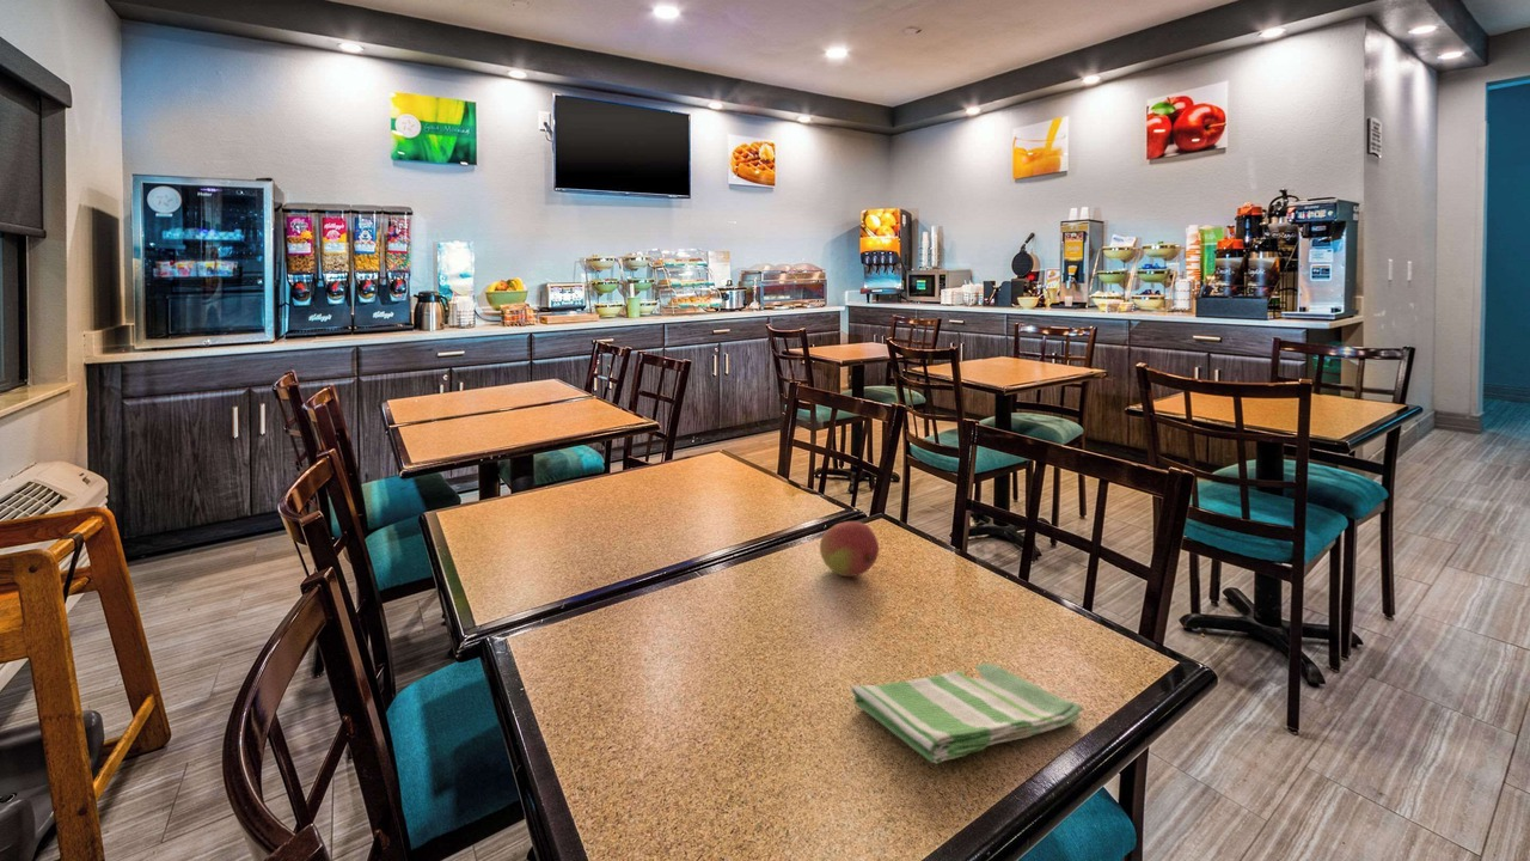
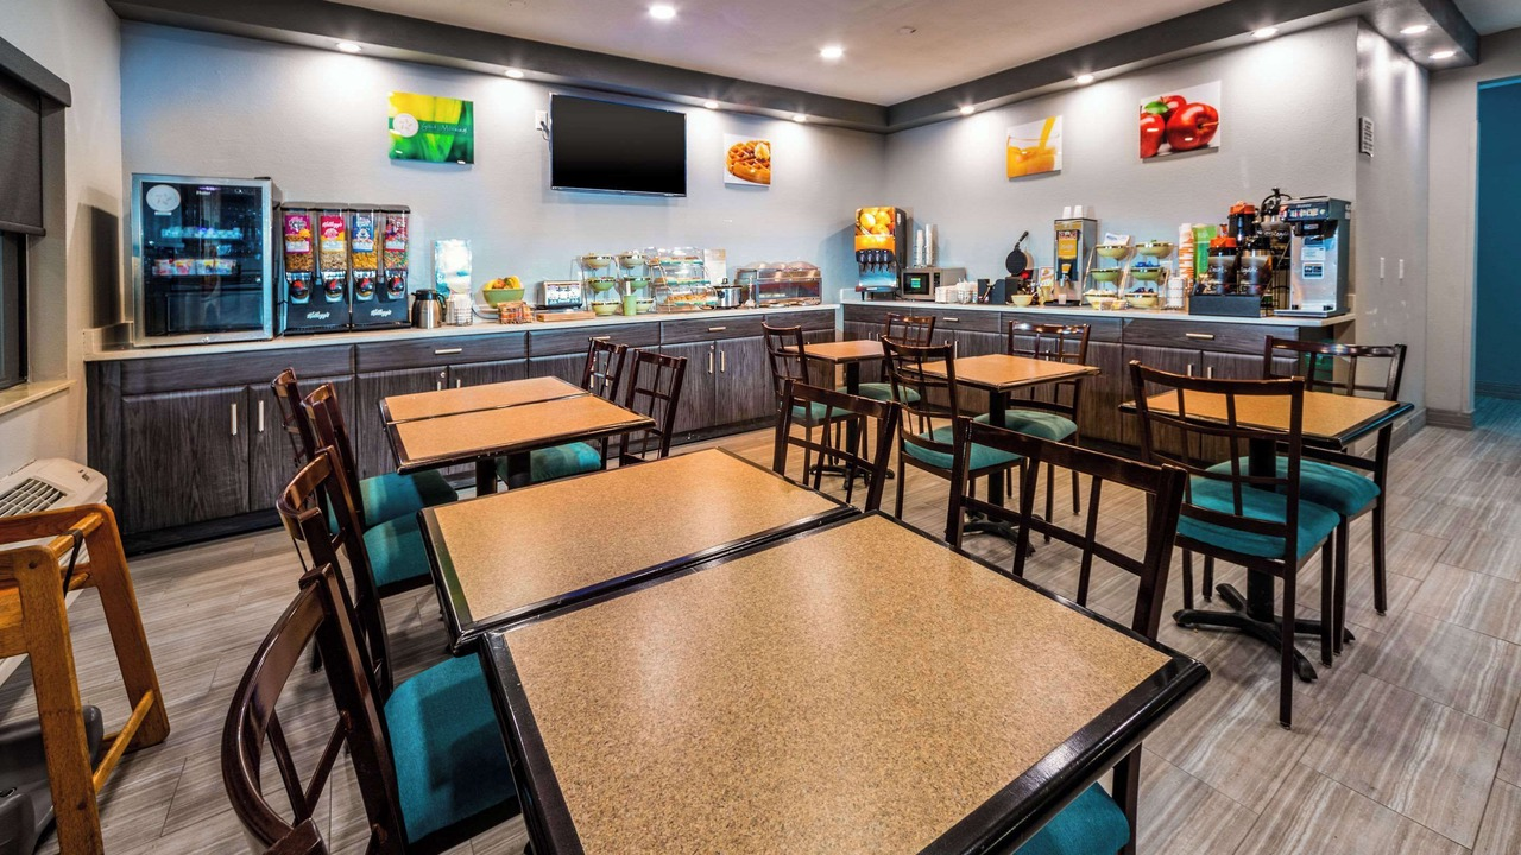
- fruit [819,520,880,578]
- dish towel [850,662,1085,764]
